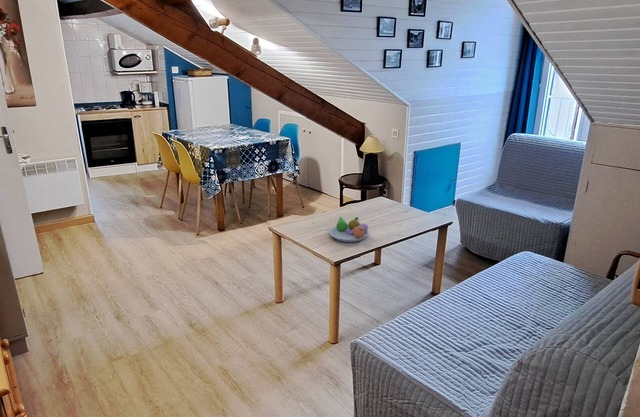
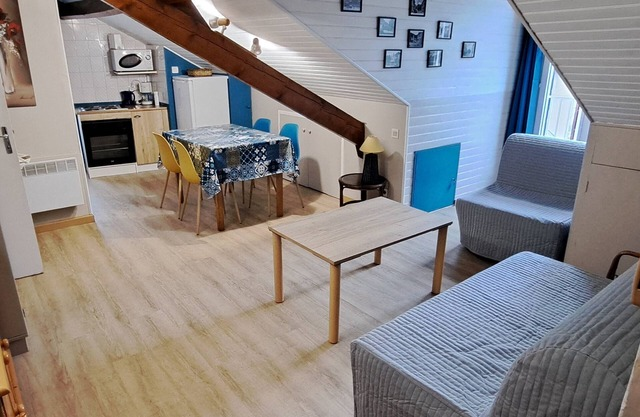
- fruit bowl [328,216,369,243]
